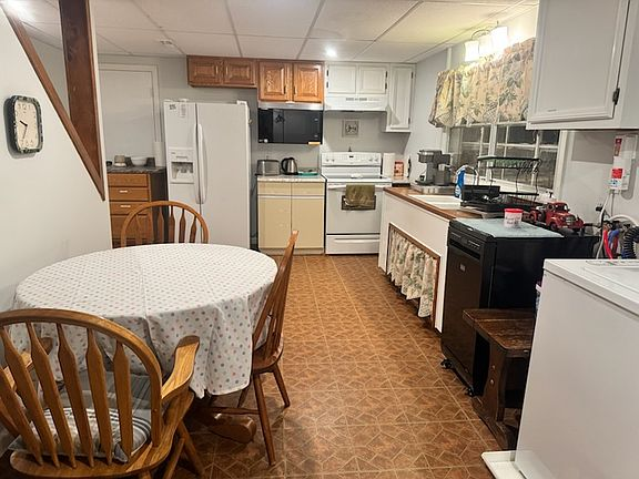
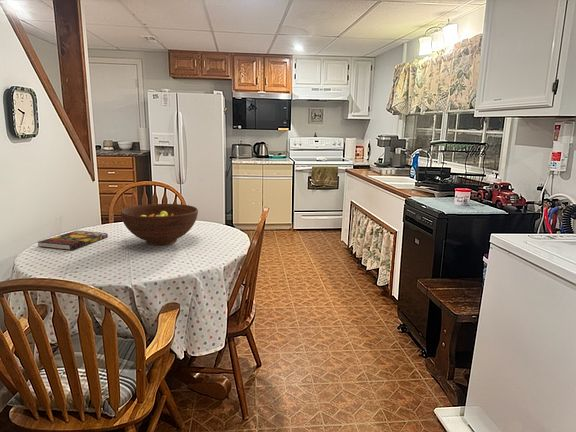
+ fruit bowl [120,203,199,246]
+ book [37,229,109,251]
